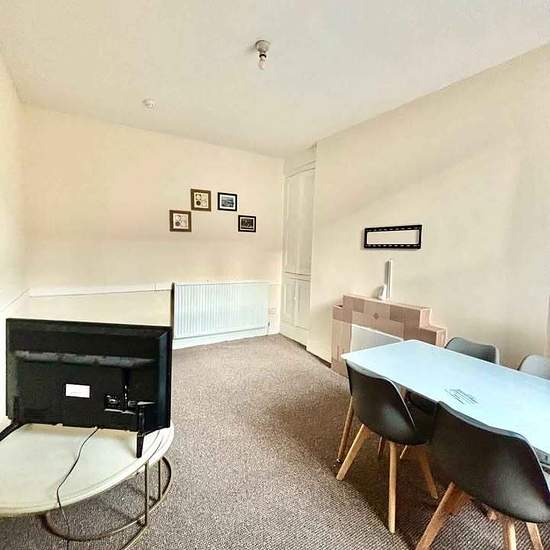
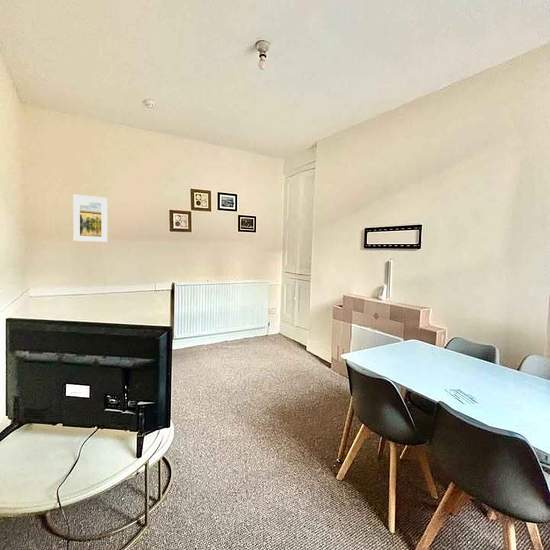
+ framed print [72,193,108,243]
